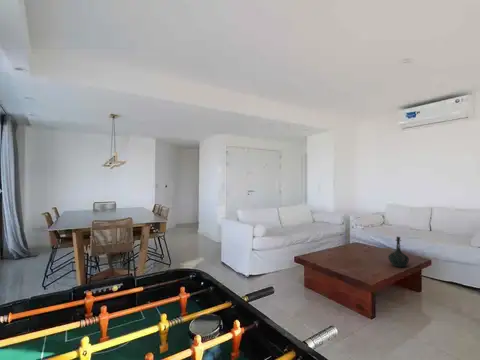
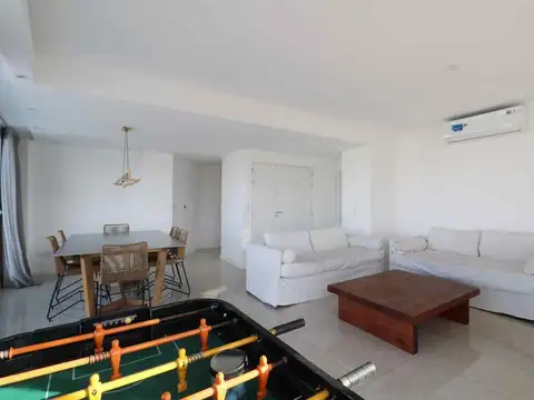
- bottle [387,236,410,268]
